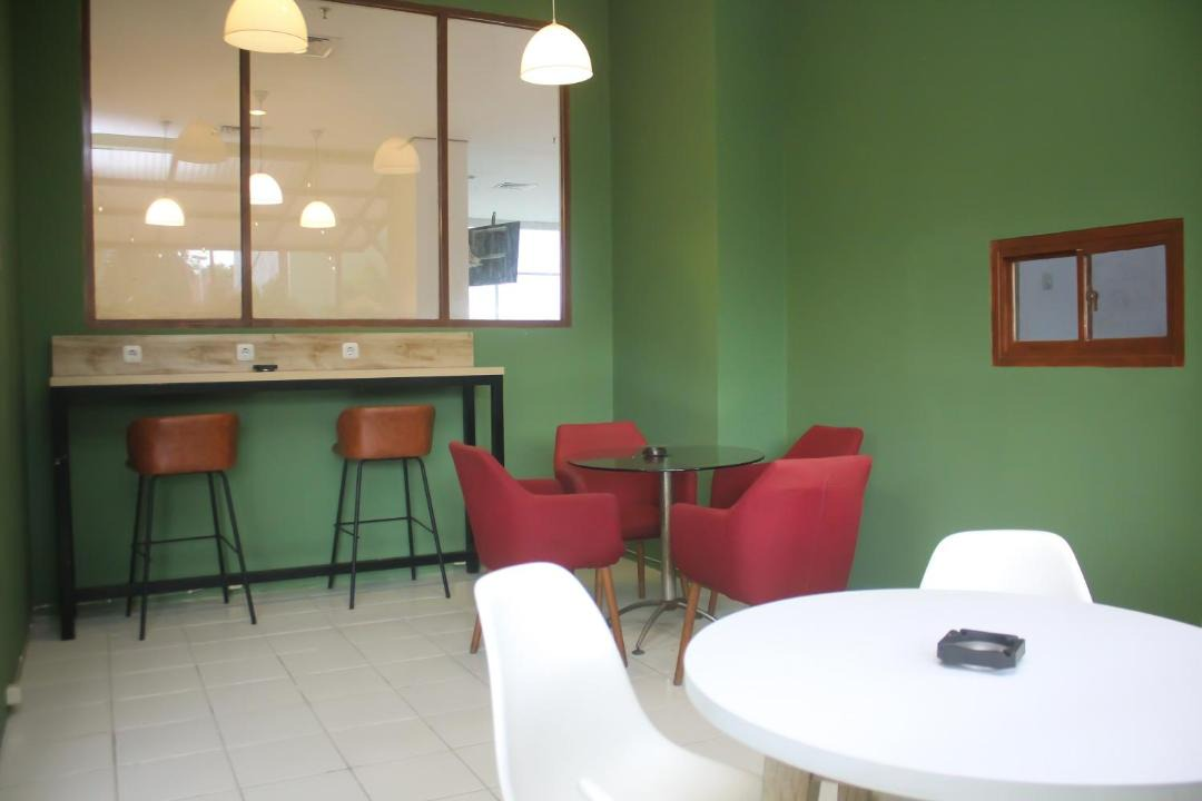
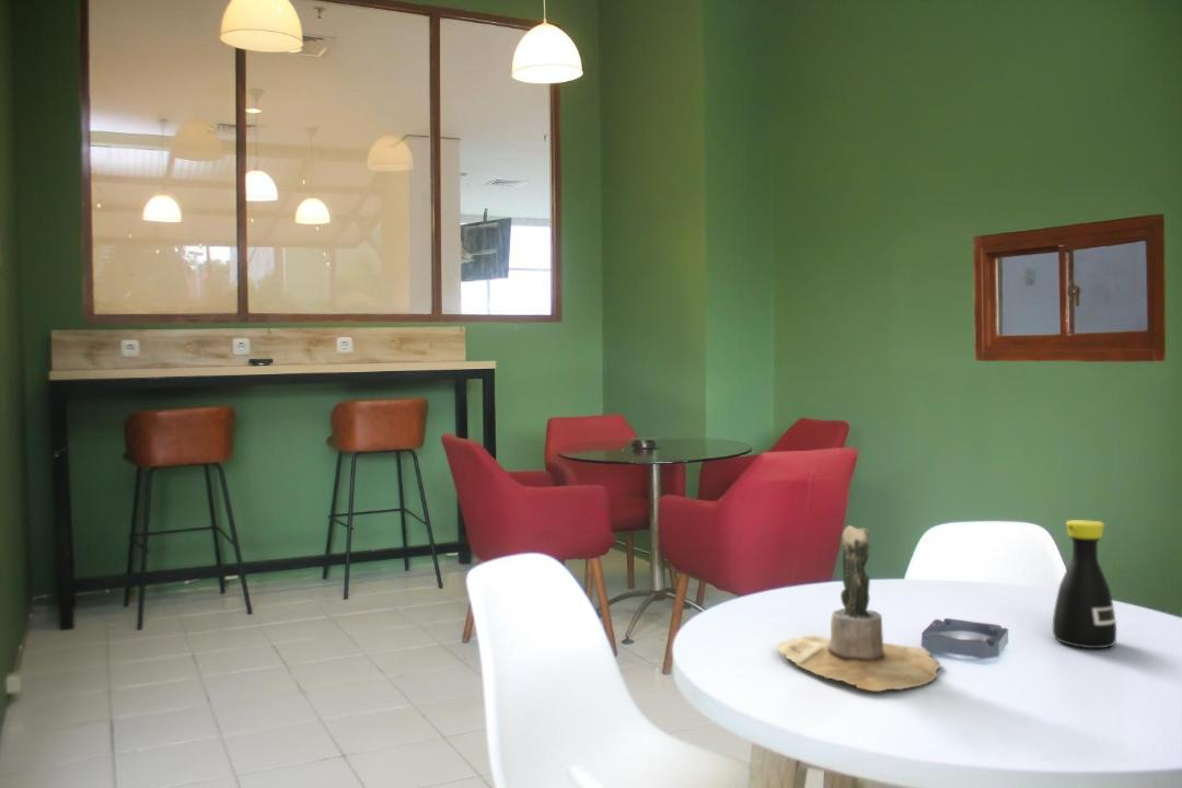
+ potted cactus [775,524,942,692]
+ bottle [1052,519,1117,649]
